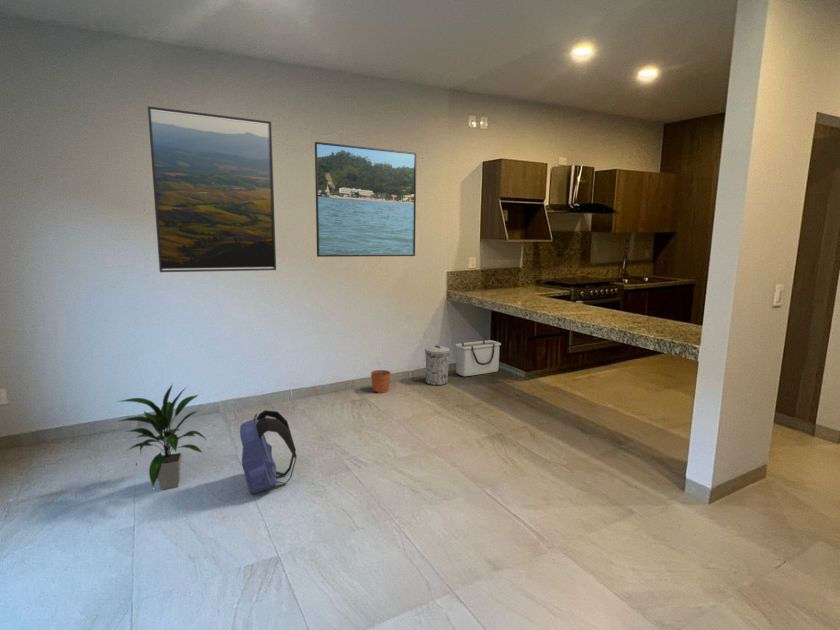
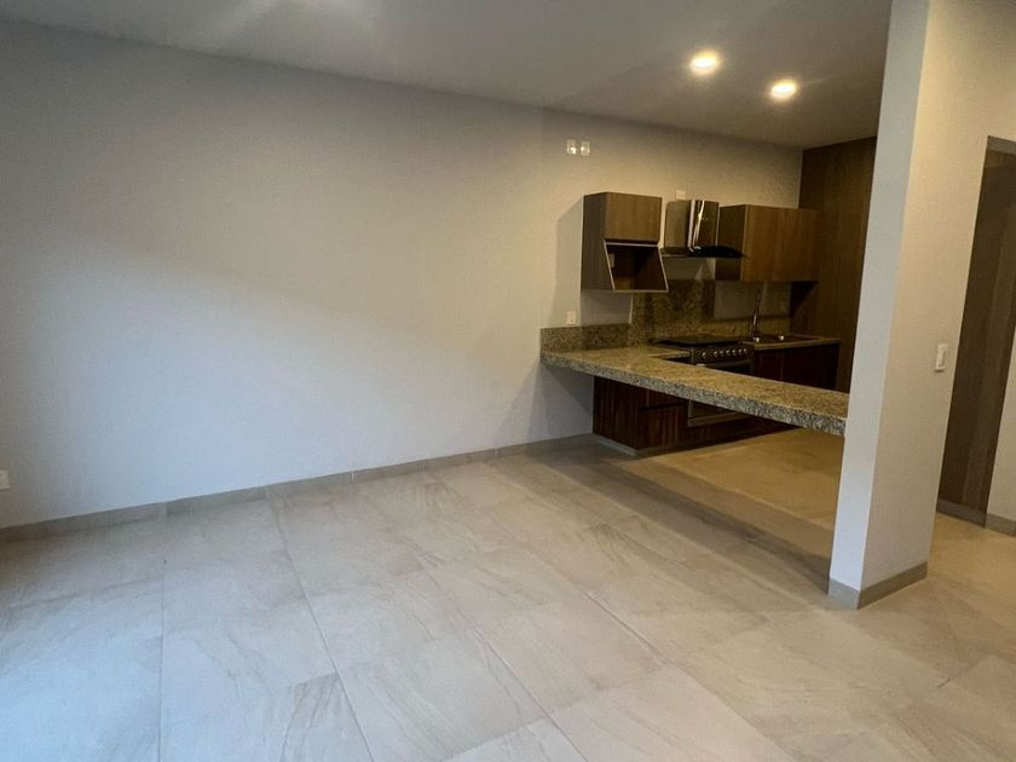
- plant pot [370,362,392,394]
- trash can [424,344,451,386]
- backpack [239,409,298,495]
- storage bin [454,339,502,377]
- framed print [147,105,277,273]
- indoor plant [116,382,207,490]
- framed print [314,141,417,258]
